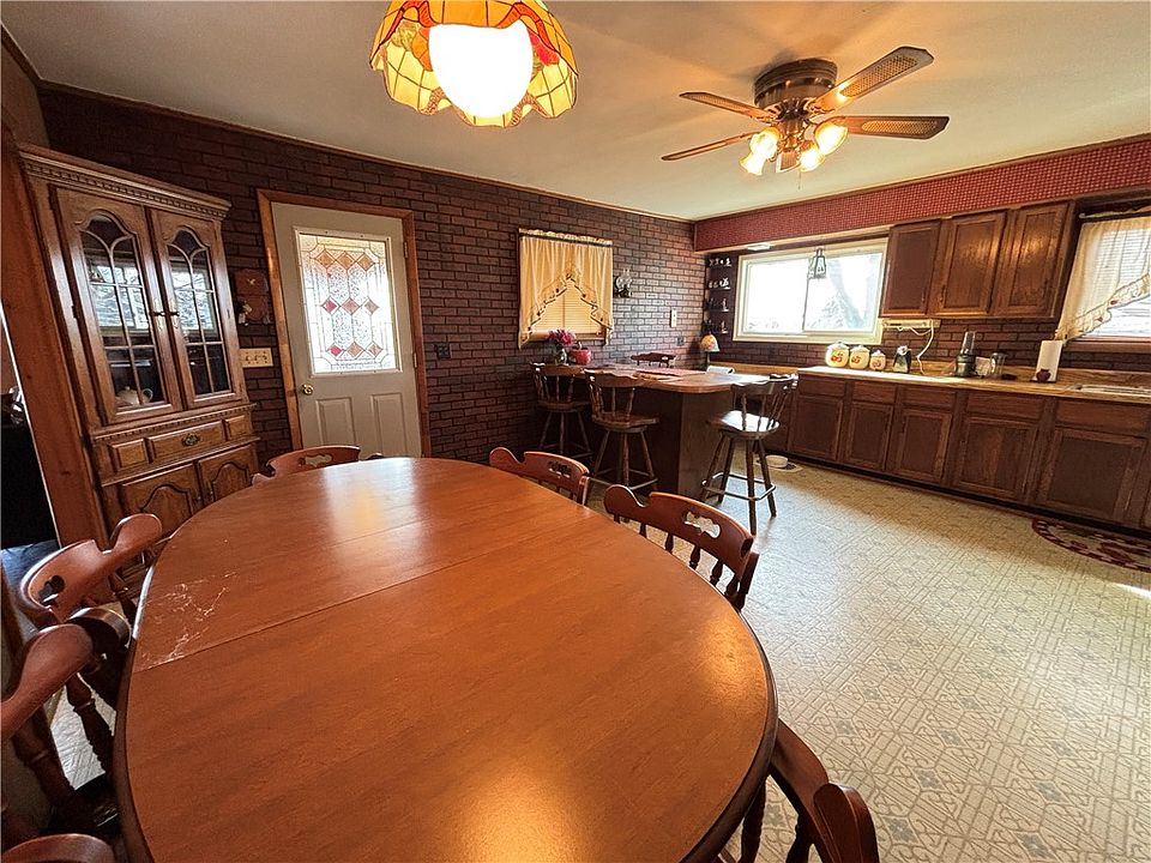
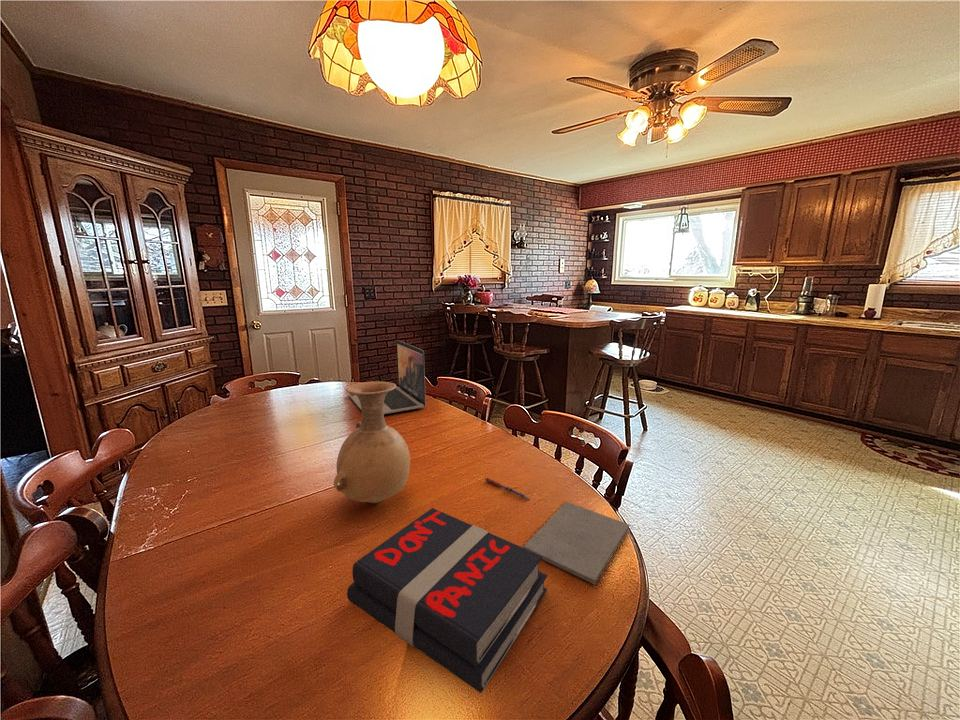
+ vase [333,380,411,504]
+ laptop [348,339,427,415]
+ pen [484,477,531,501]
+ notepad [522,501,633,586]
+ book [346,507,548,694]
